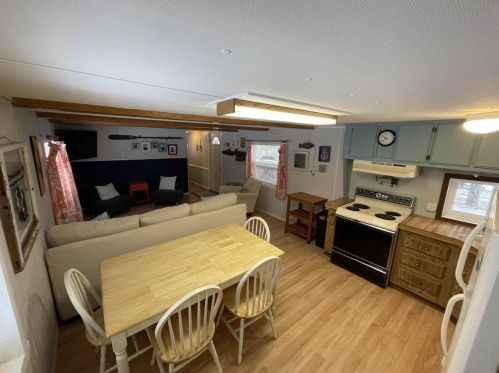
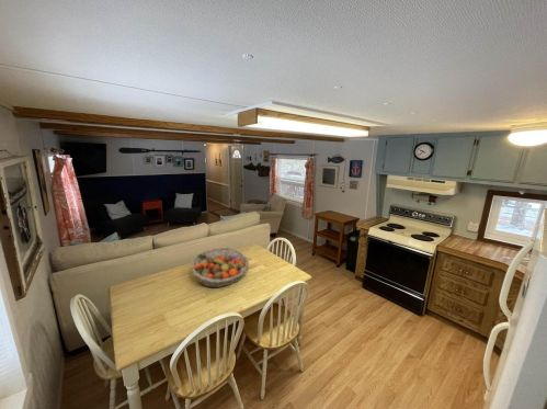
+ fruit basket [190,247,250,288]
